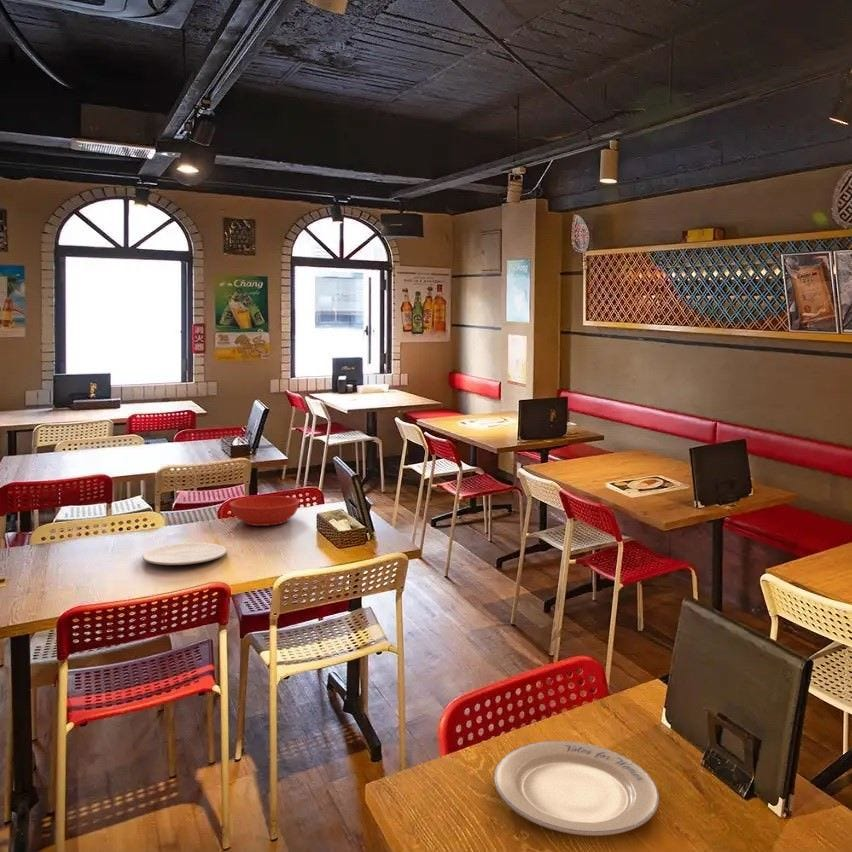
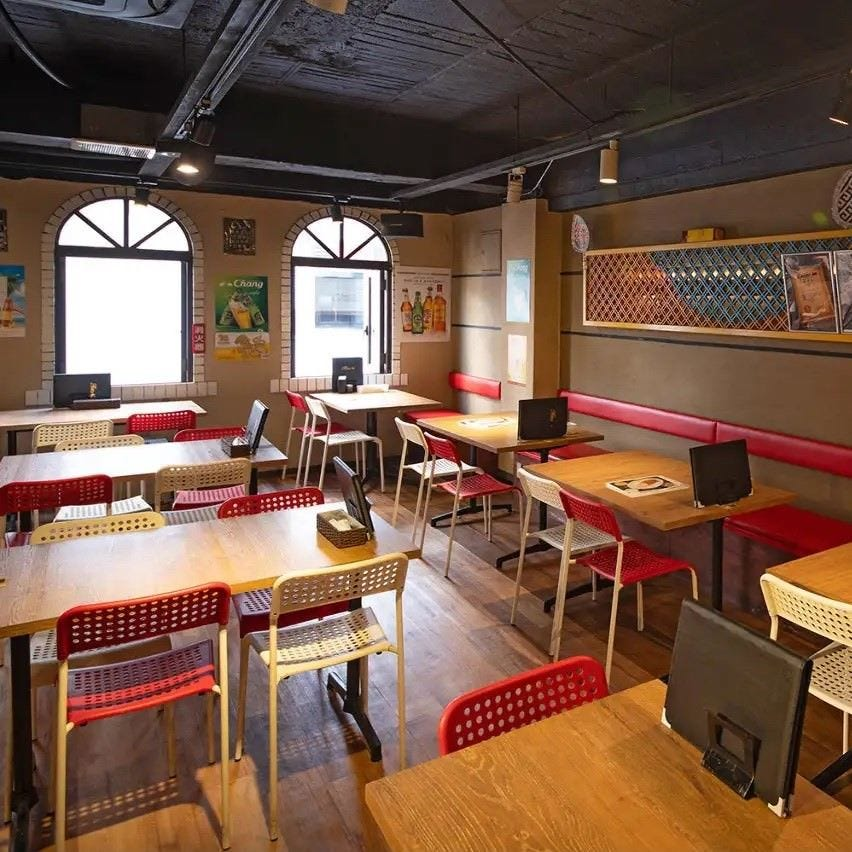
- plate [142,542,228,566]
- chinaware [493,740,660,837]
- bowl [228,495,301,527]
